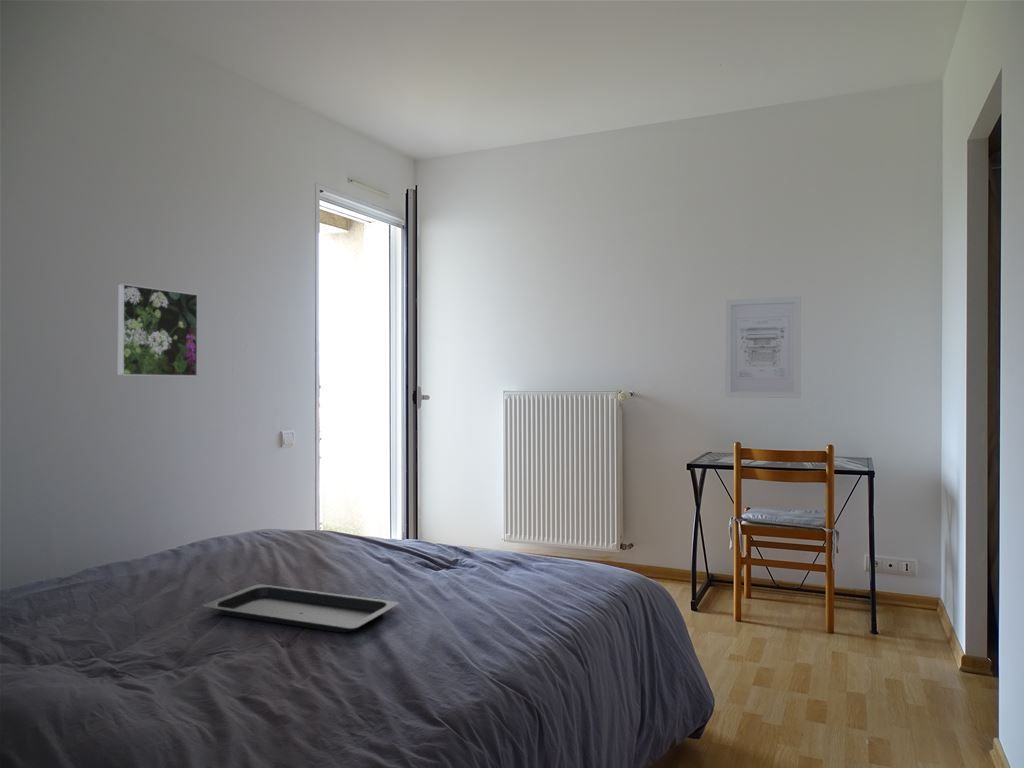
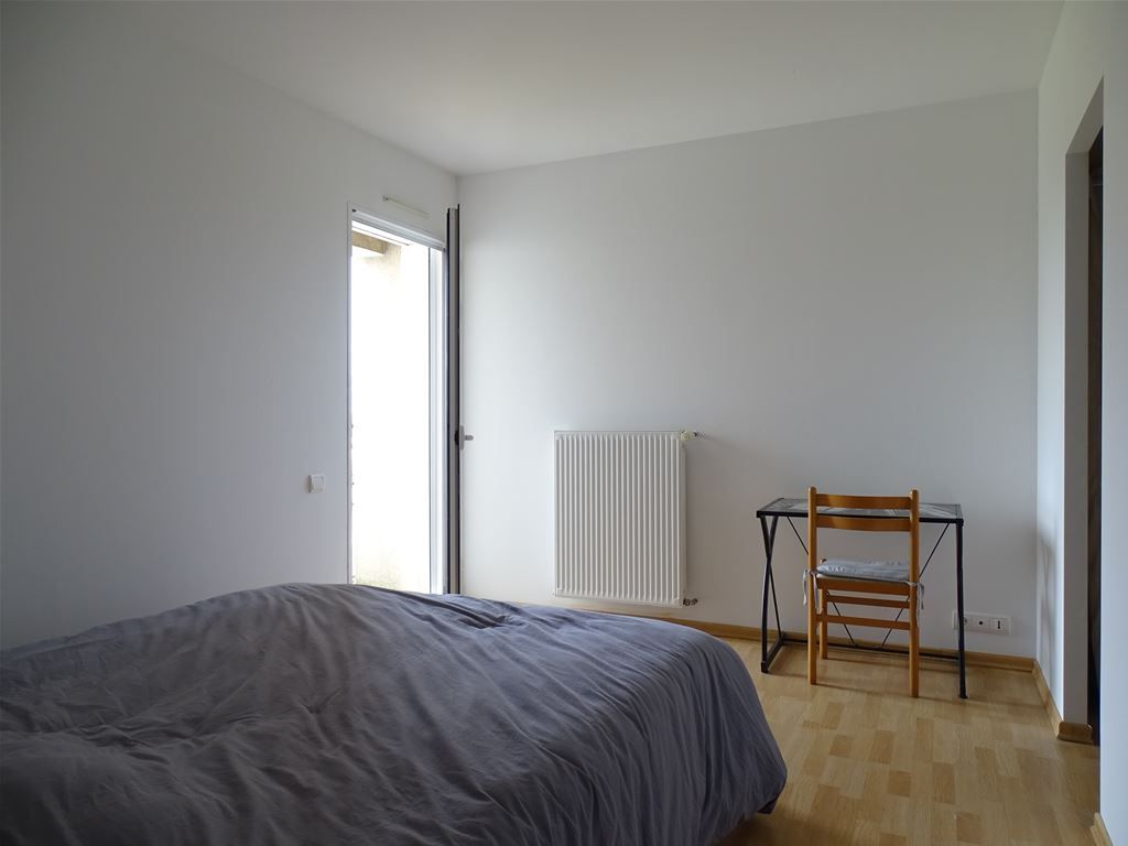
- wall art [724,296,802,399]
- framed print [116,283,199,377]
- serving tray [202,583,400,634]
